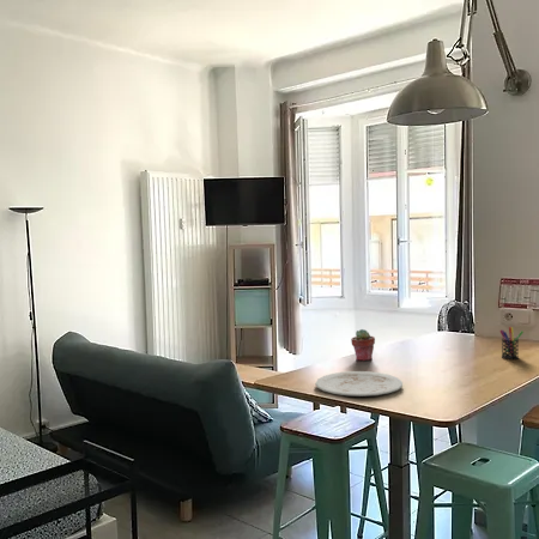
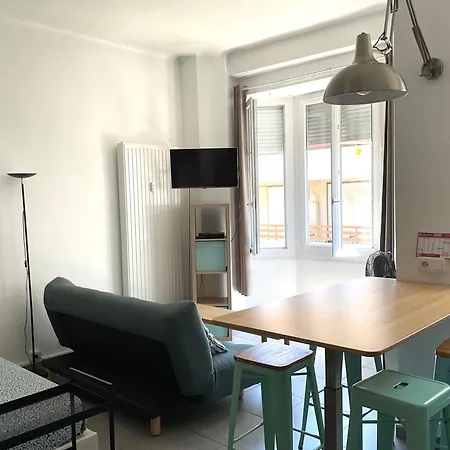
- potted succulent [350,328,376,362]
- plate [314,370,404,398]
- pen holder [498,326,525,361]
